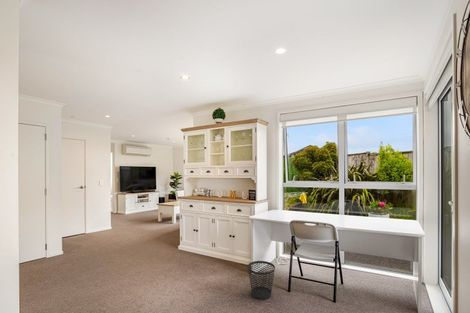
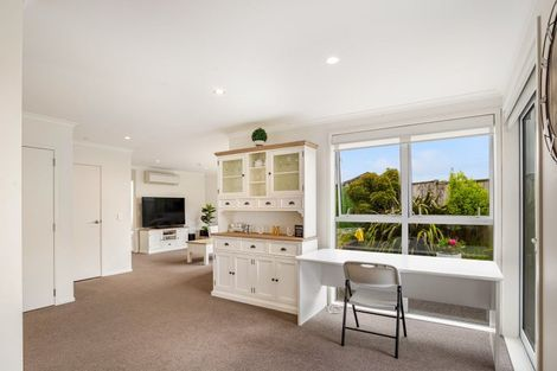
- wastebasket [247,260,276,300]
